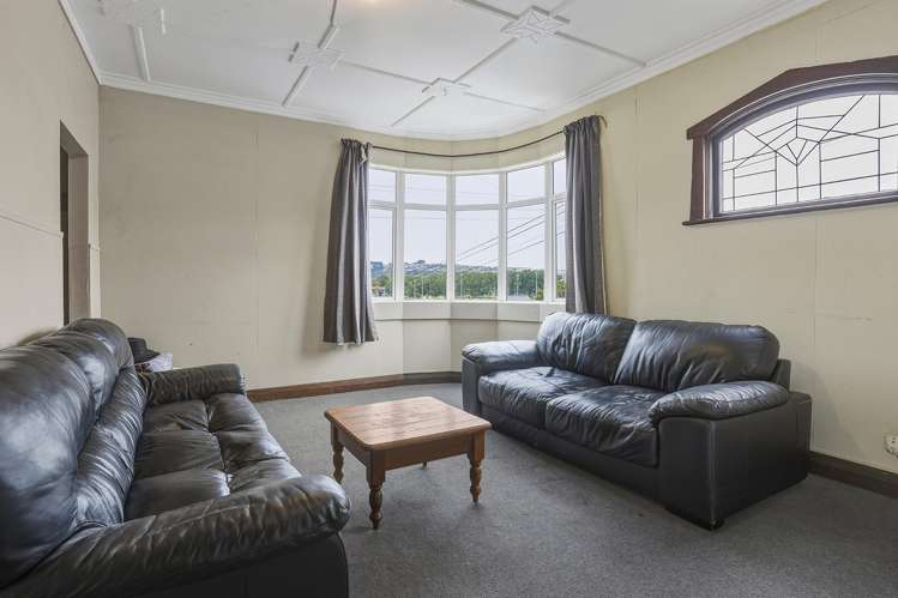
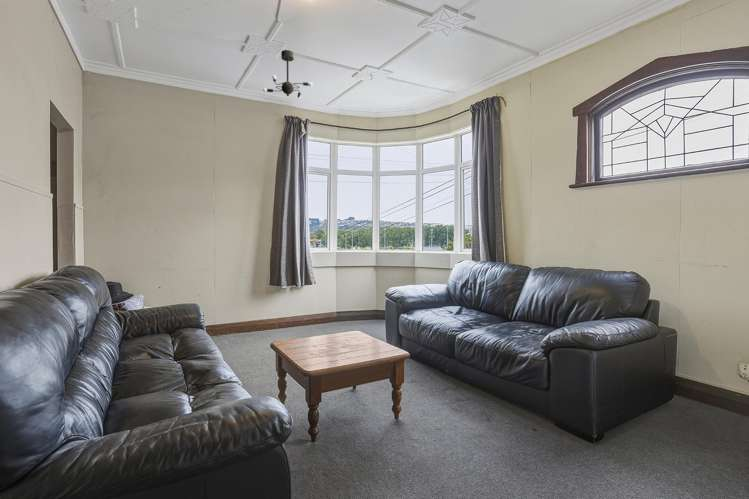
+ ceiling light fixture [262,49,314,99]
